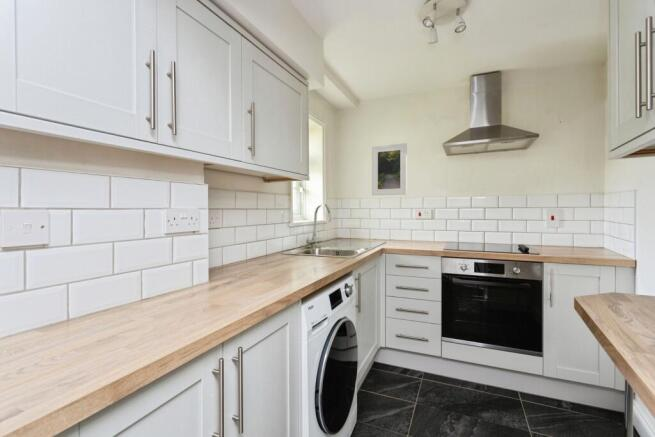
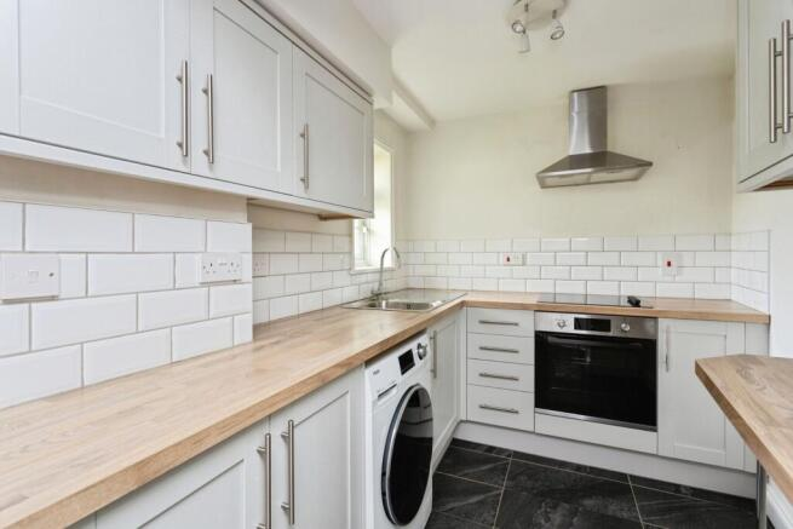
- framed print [371,142,408,196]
